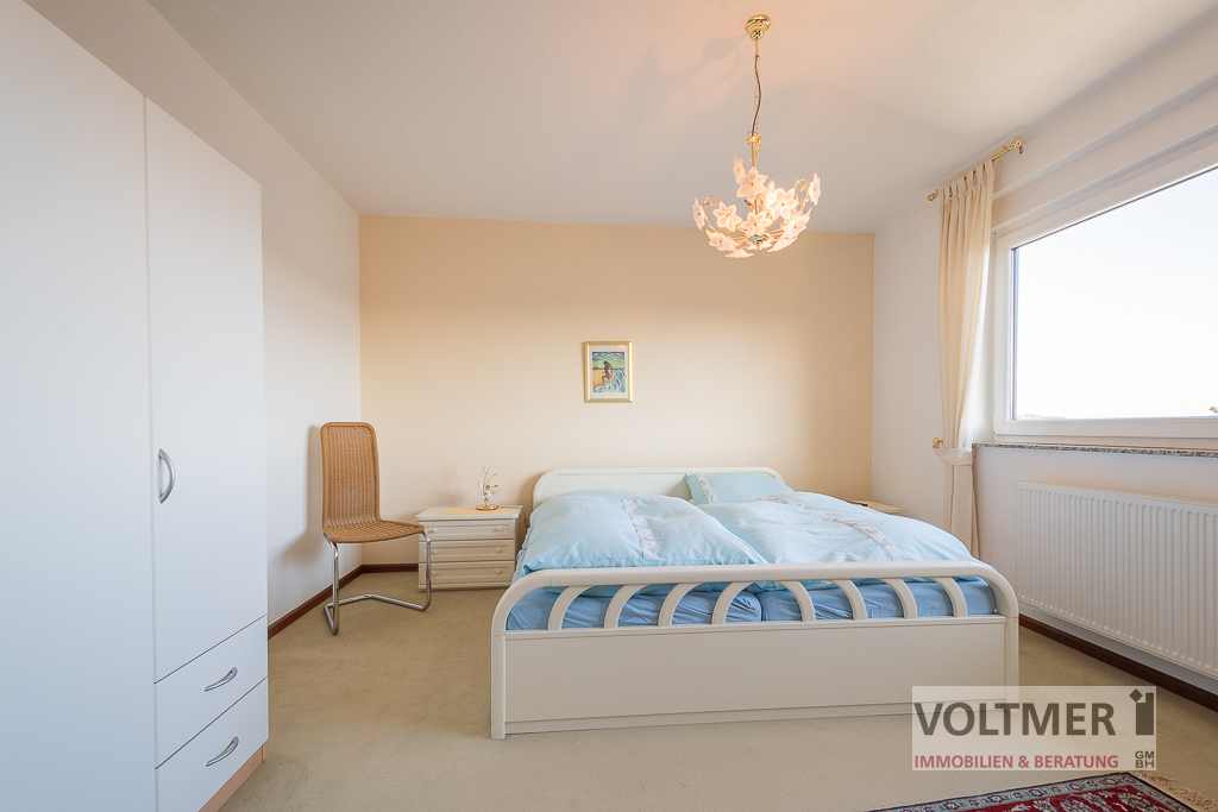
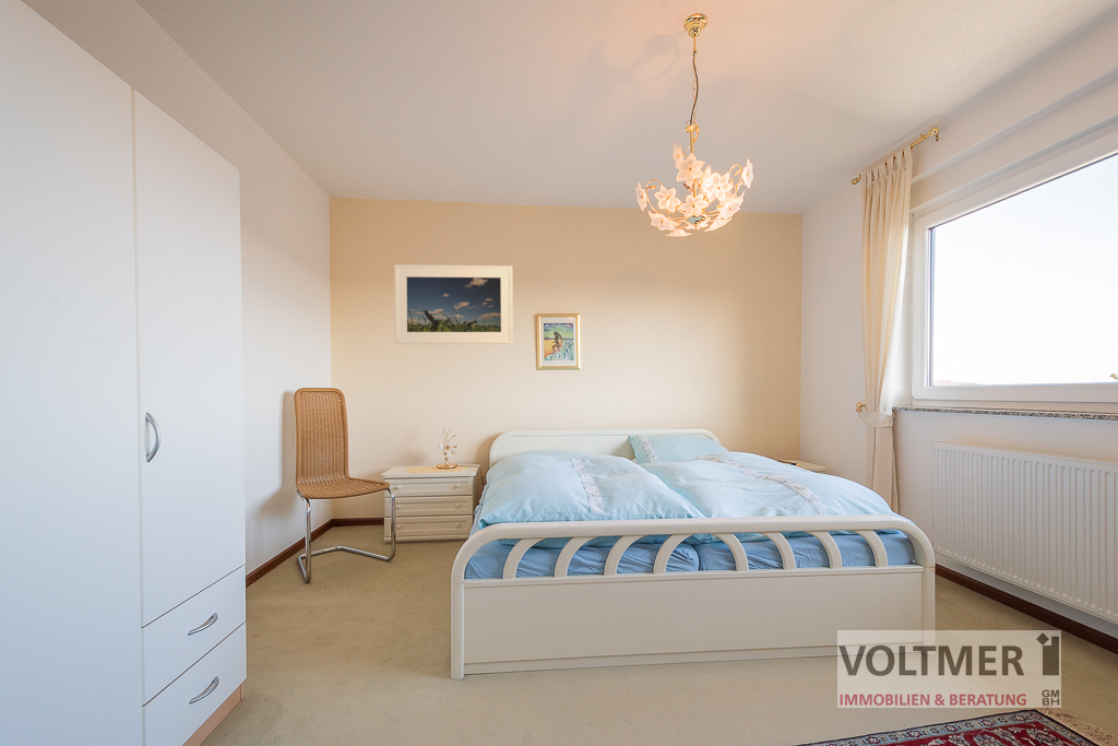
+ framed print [393,263,514,345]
